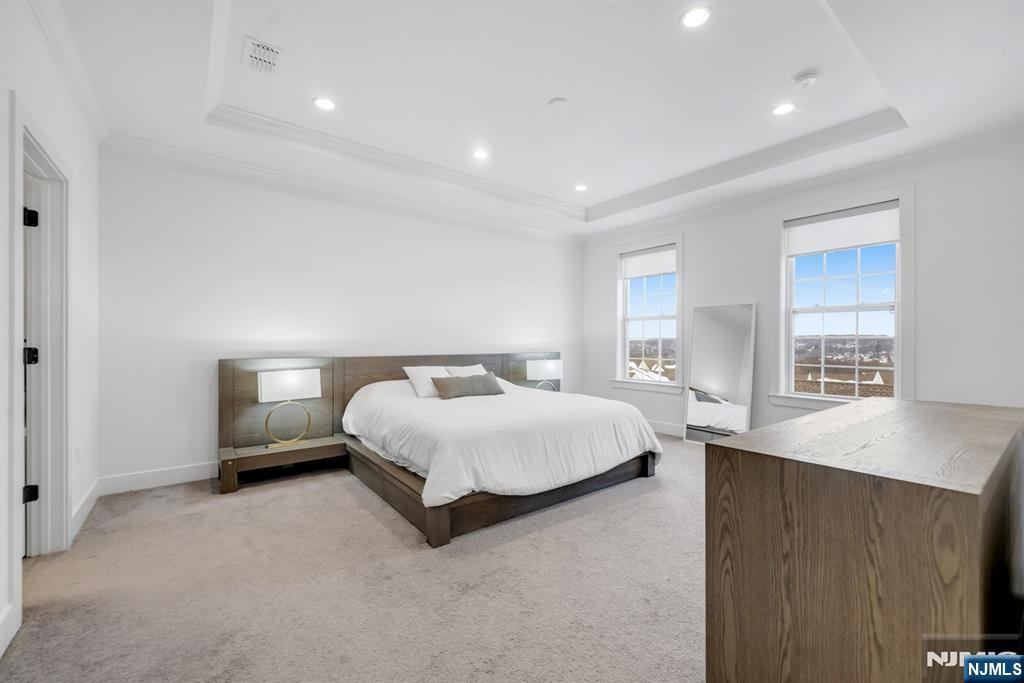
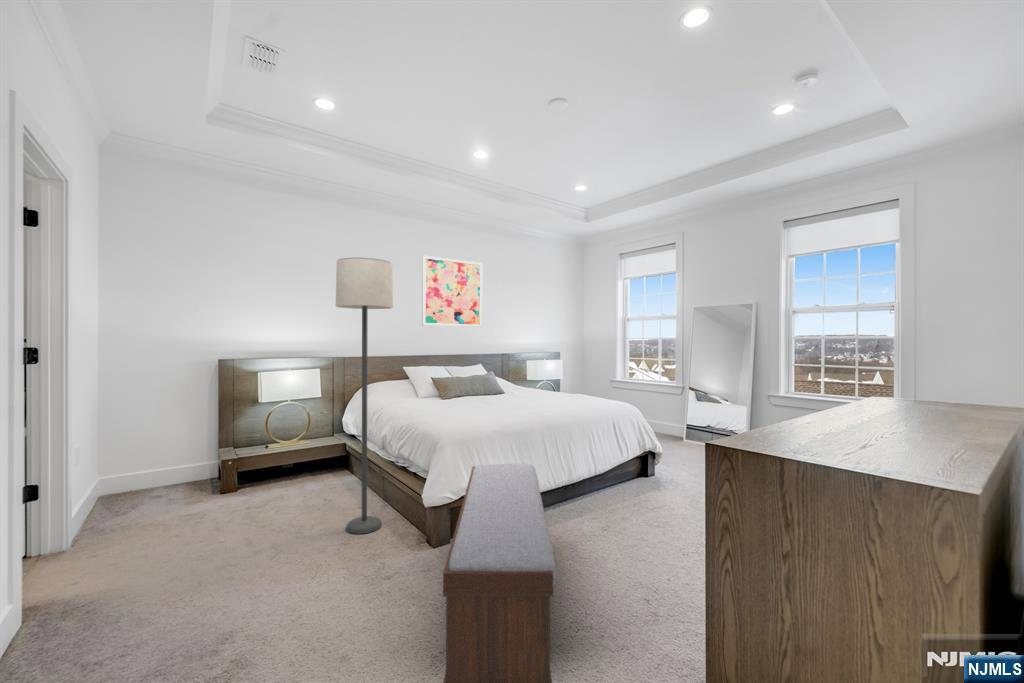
+ wall art [421,255,483,328]
+ lamp [335,257,394,535]
+ bench [442,463,557,683]
